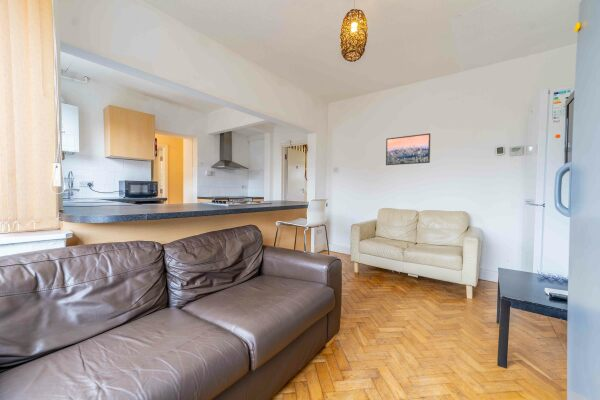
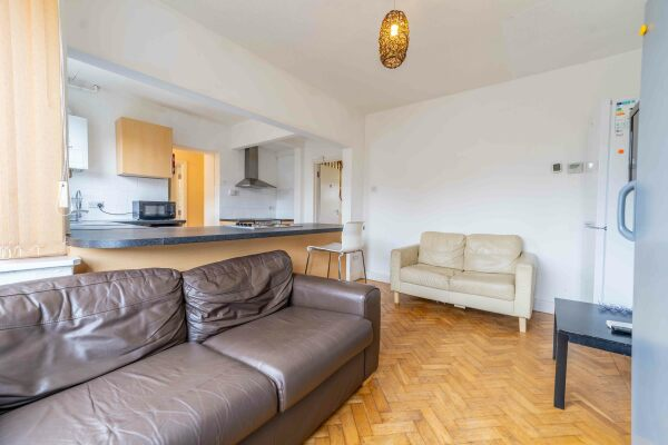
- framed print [385,132,431,166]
